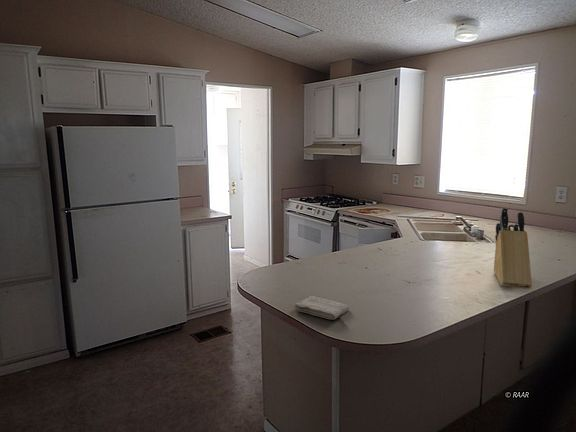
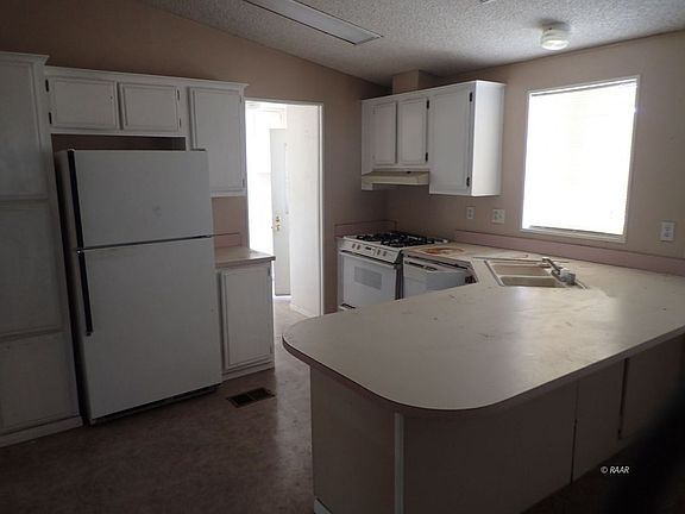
- knife block [493,207,533,290]
- washcloth [293,295,350,320]
